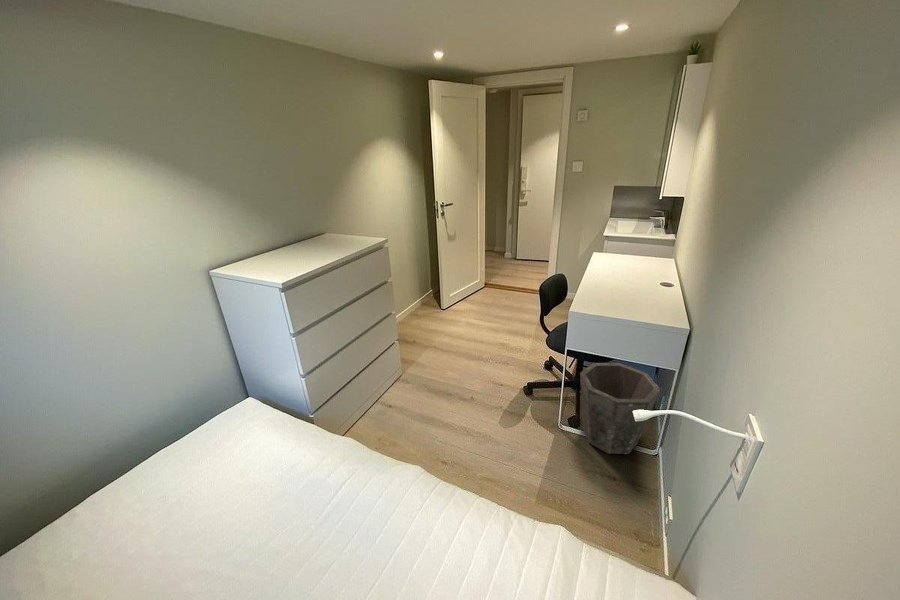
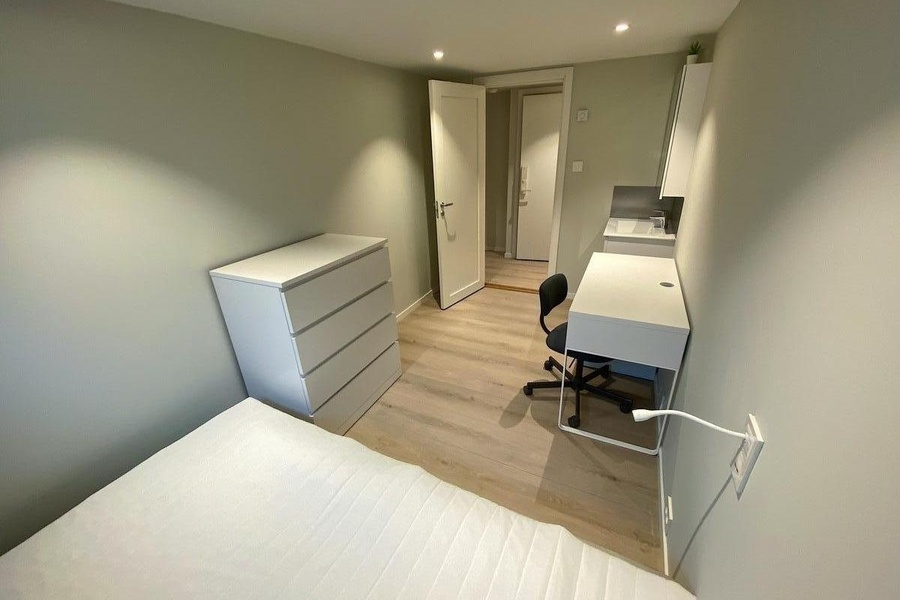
- waste bin [579,362,662,455]
